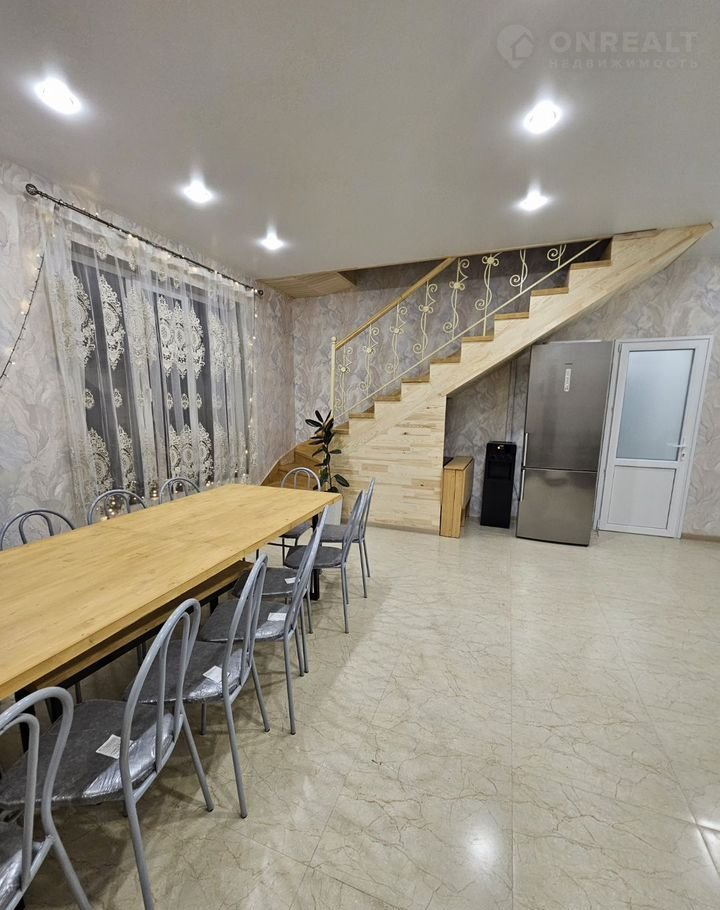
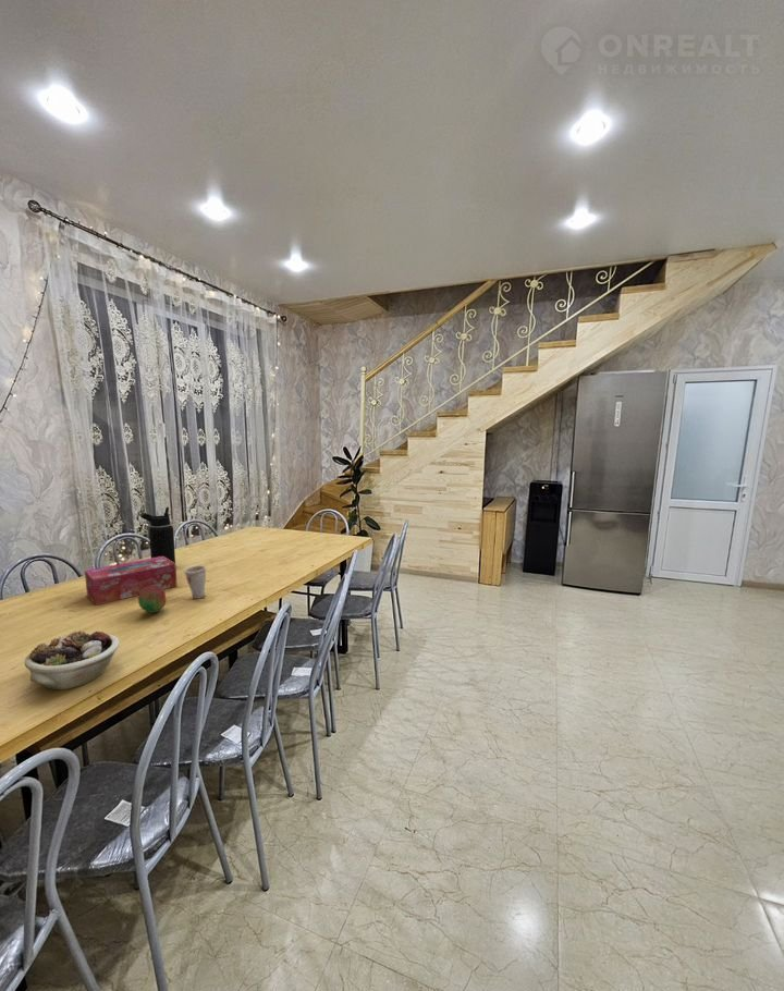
+ succulent planter [24,629,121,690]
+ water bottle [139,506,176,564]
+ tissue box [84,556,179,607]
+ cup [183,564,207,600]
+ fruit [137,585,167,614]
